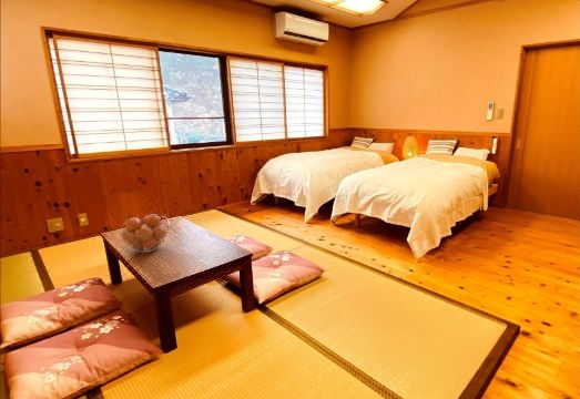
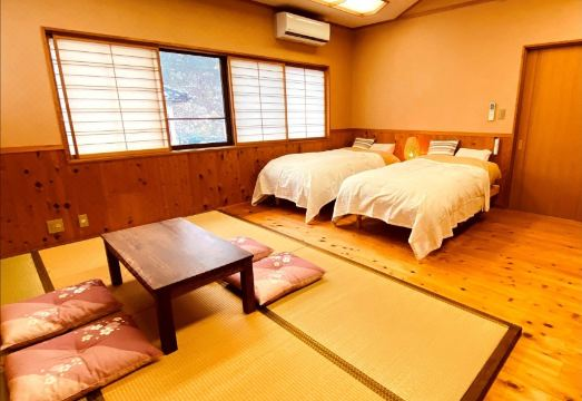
- fruit basket [118,214,171,255]
